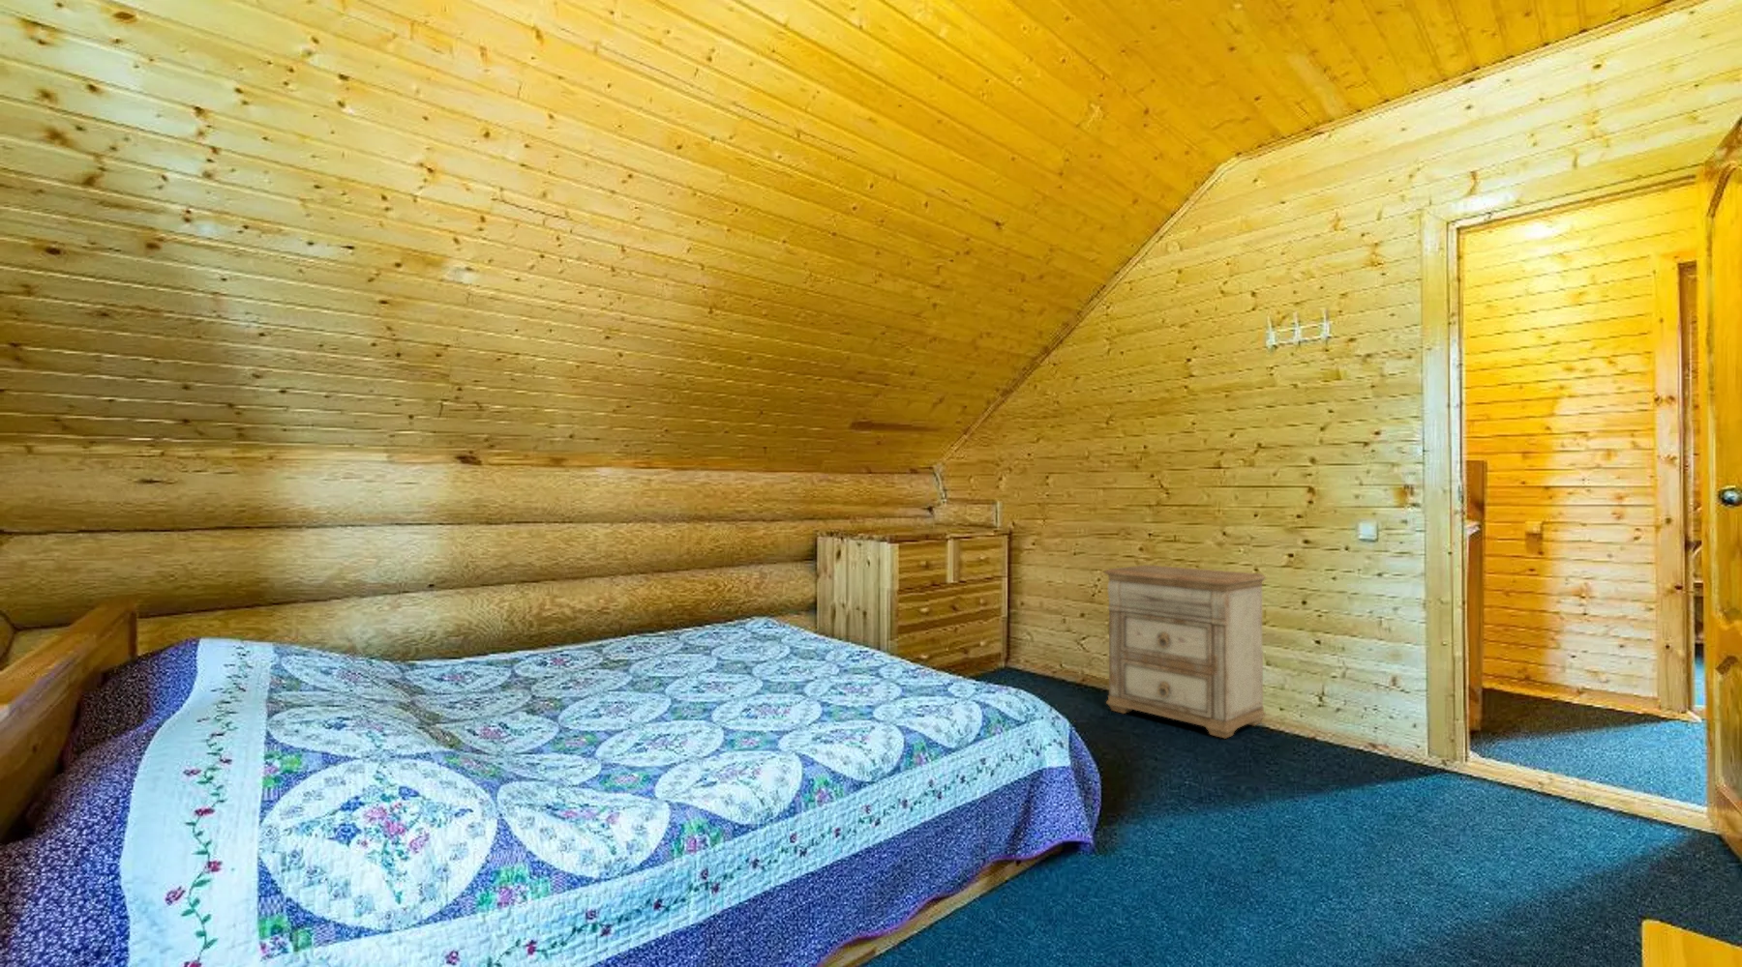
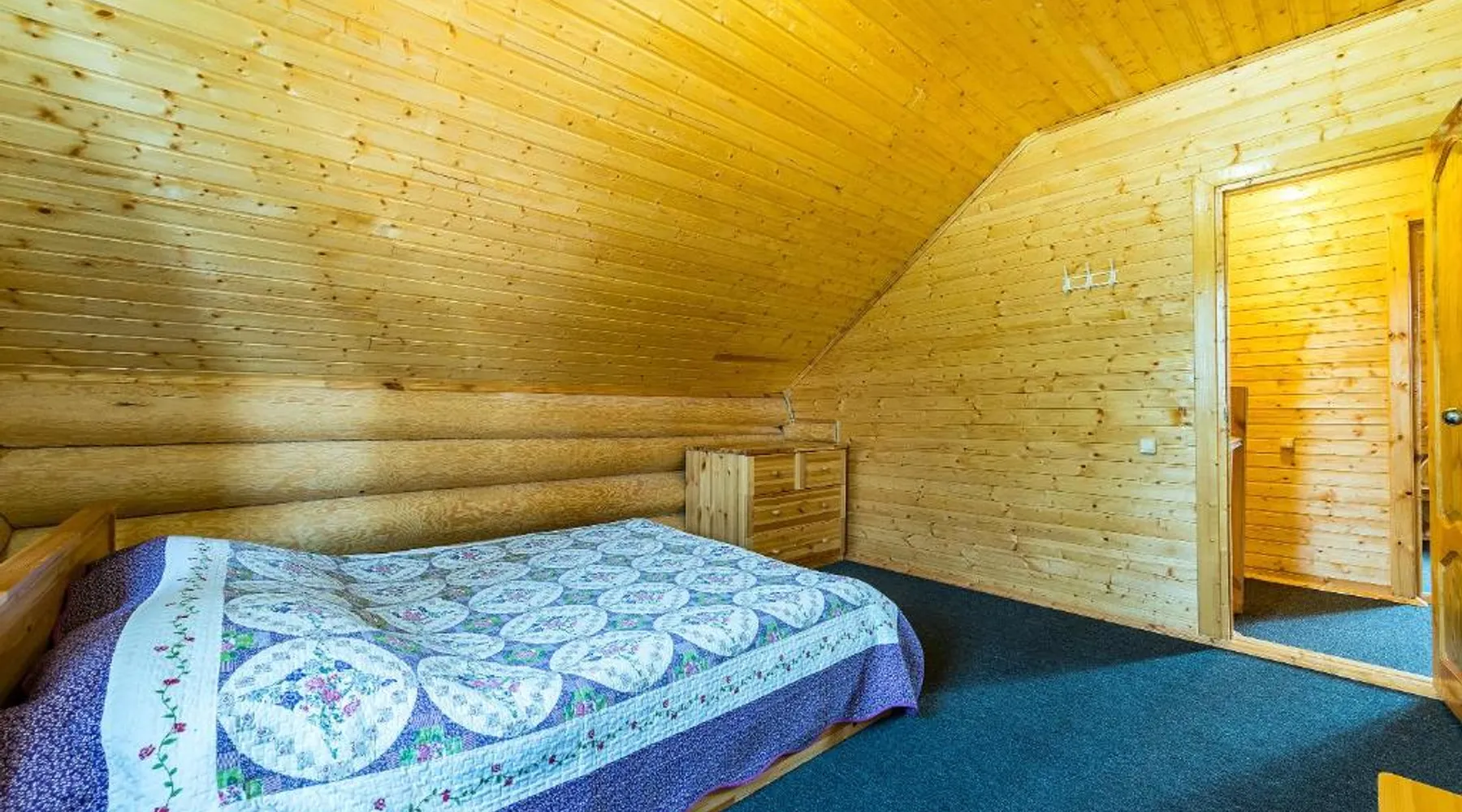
- nightstand [1102,563,1267,740]
